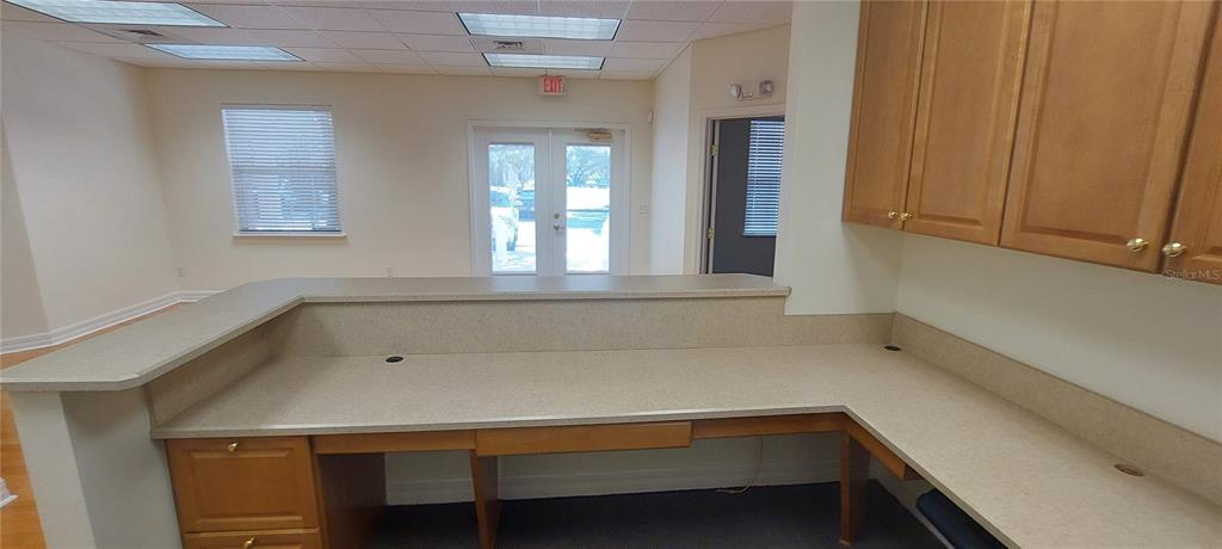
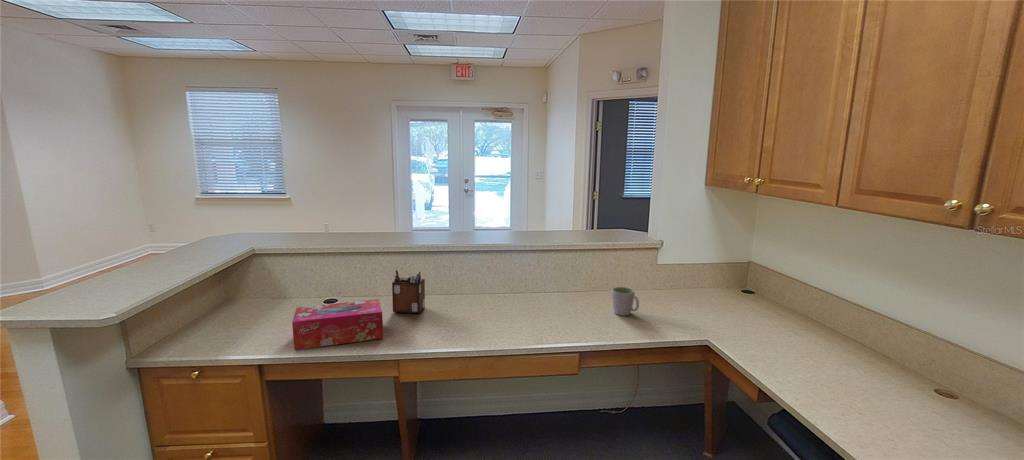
+ tissue box [291,298,384,351]
+ mug [611,286,640,317]
+ desk organizer [391,269,426,314]
